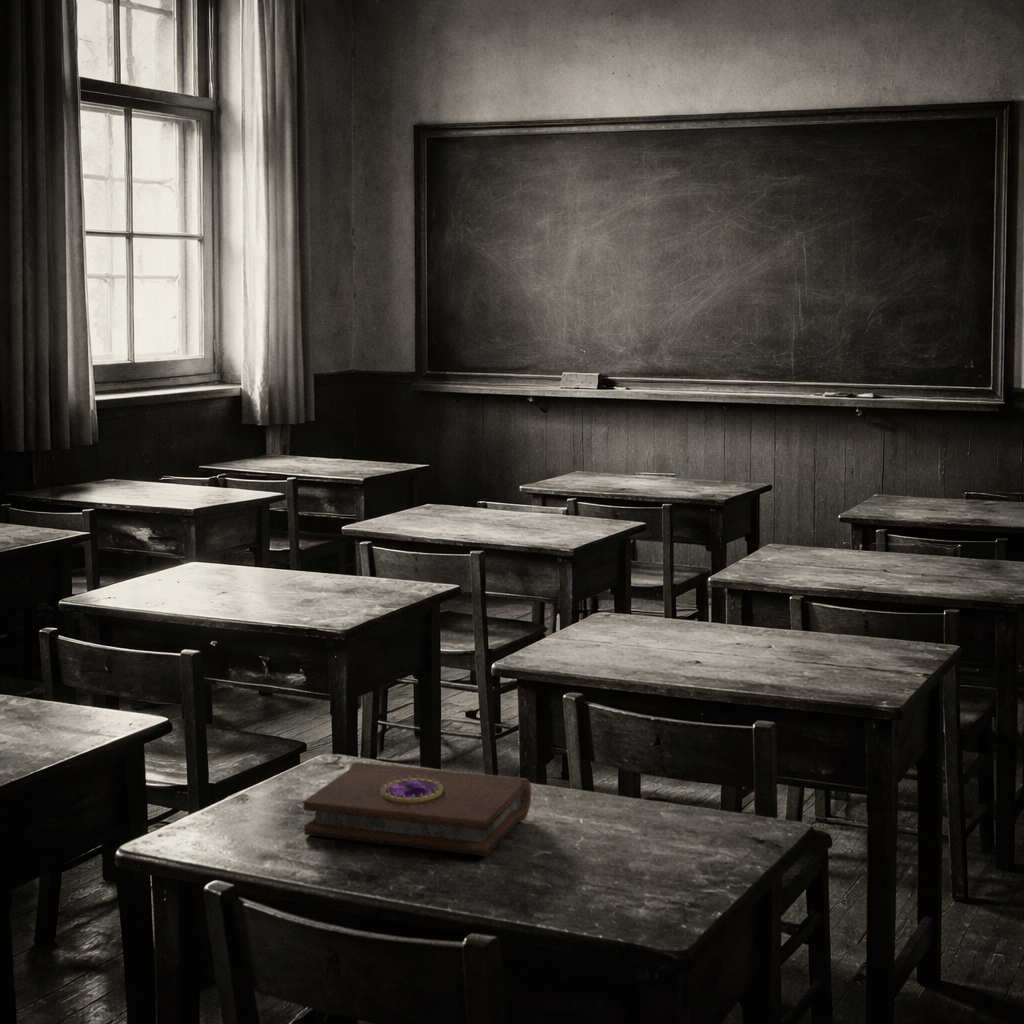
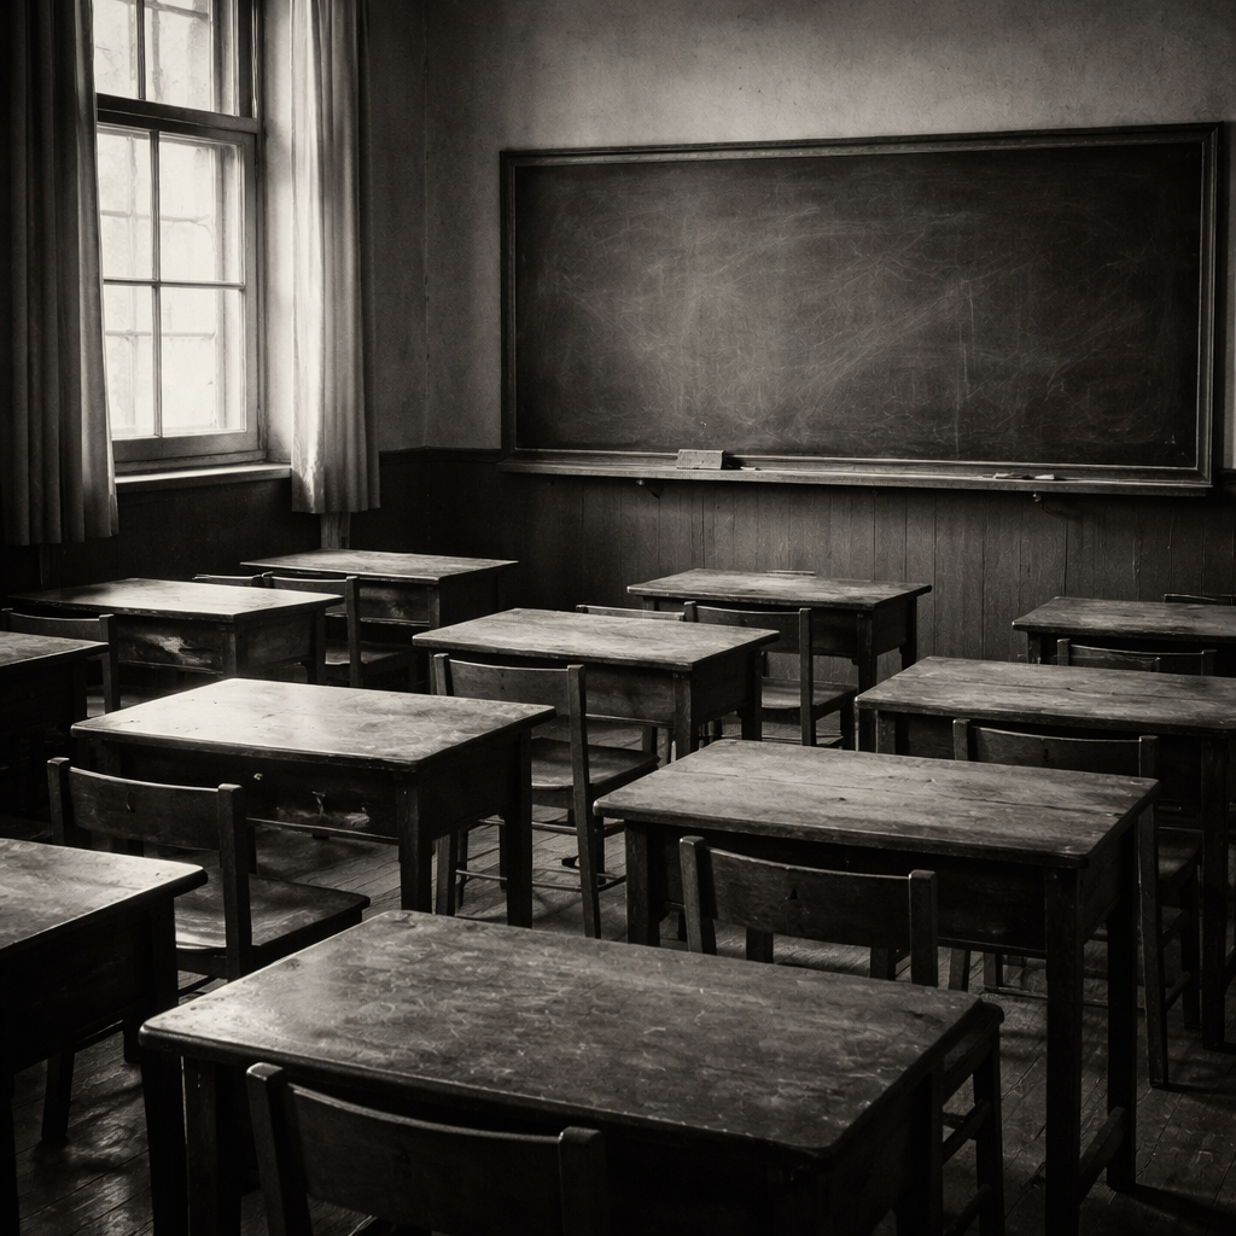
- book [302,761,532,857]
